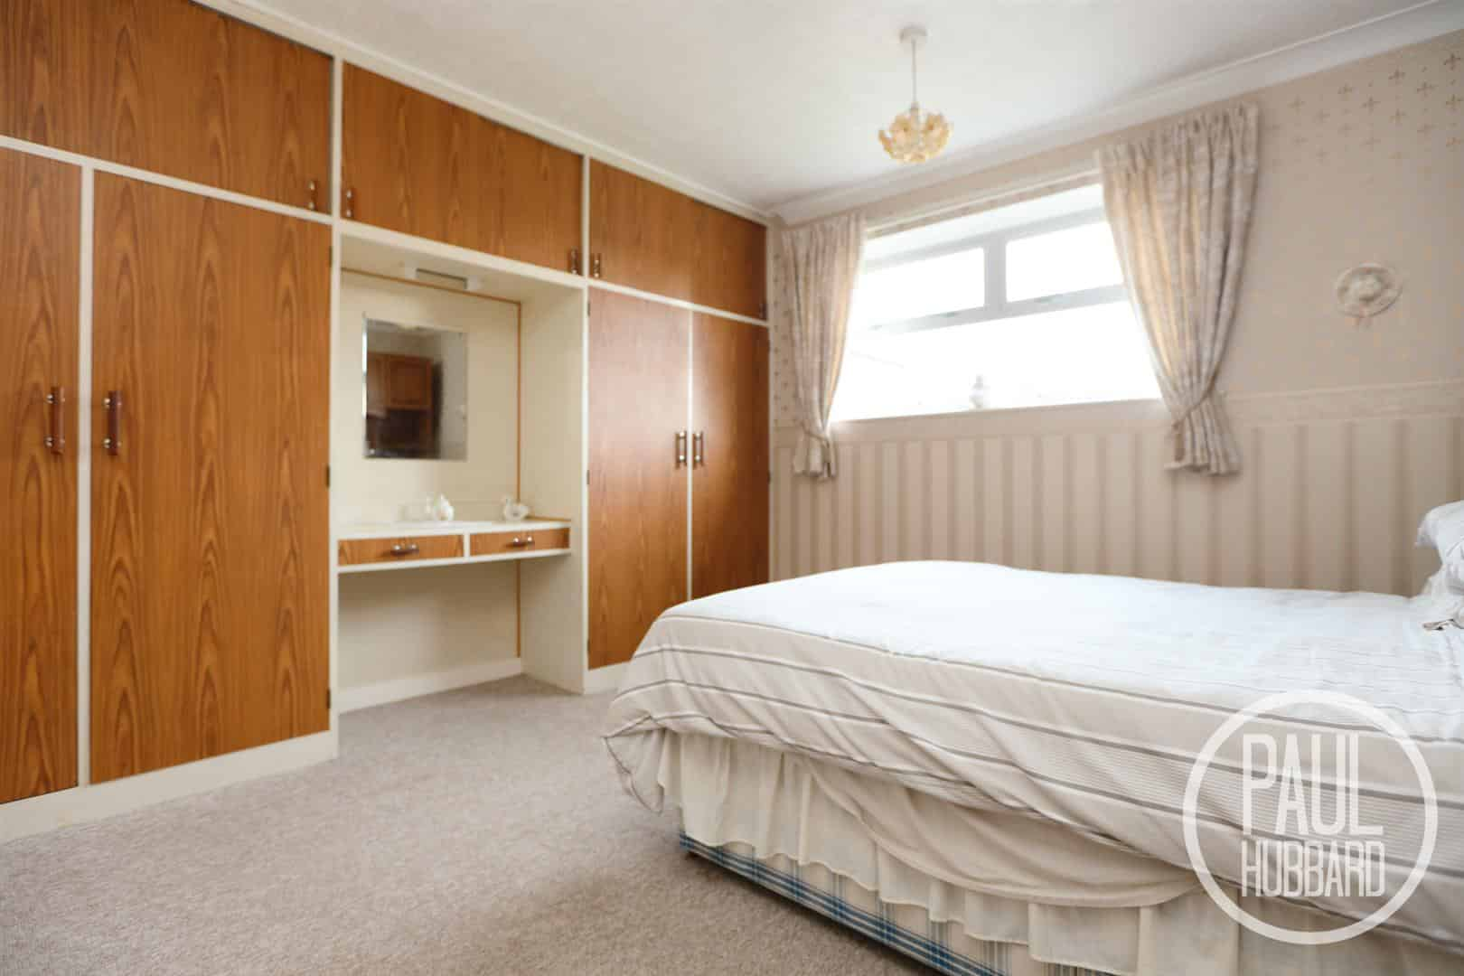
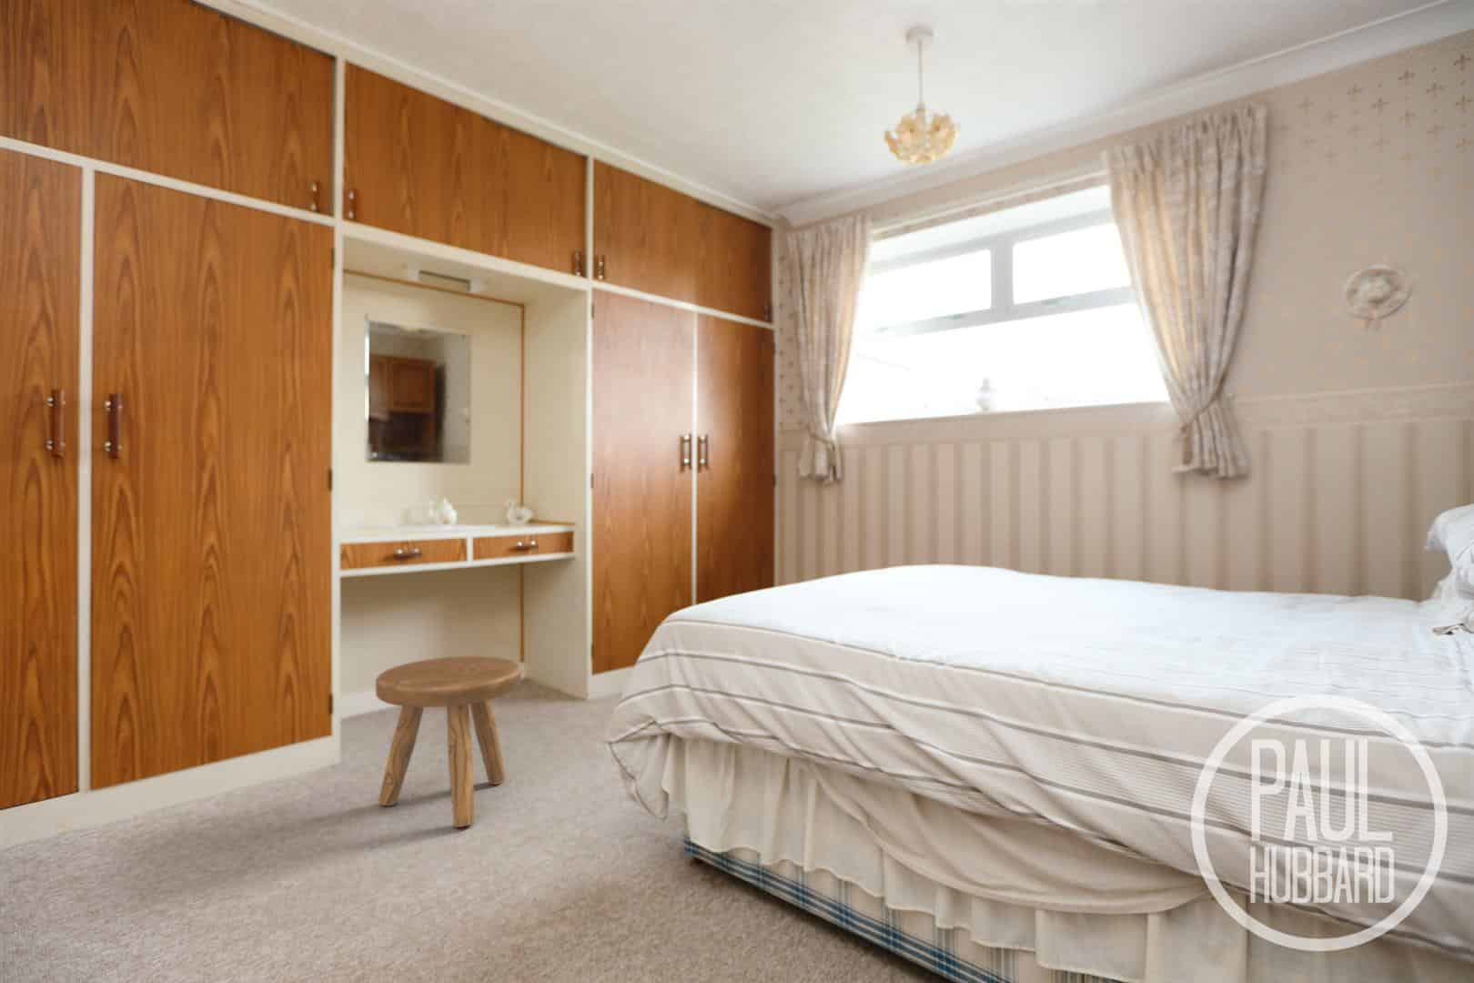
+ stool [375,655,522,828]
